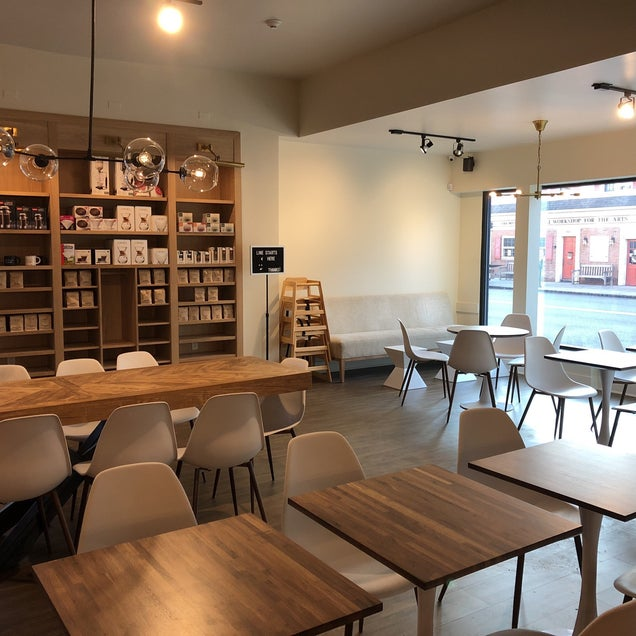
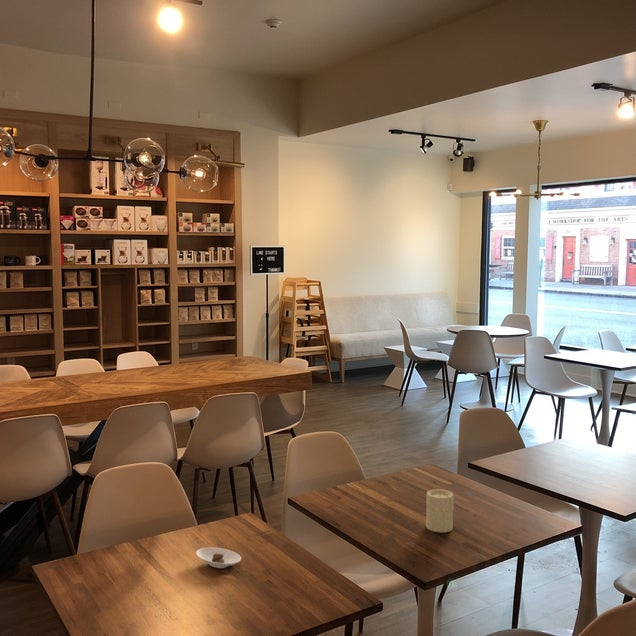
+ saucer [195,547,242,569]
+ candle [425,488,455,533]
